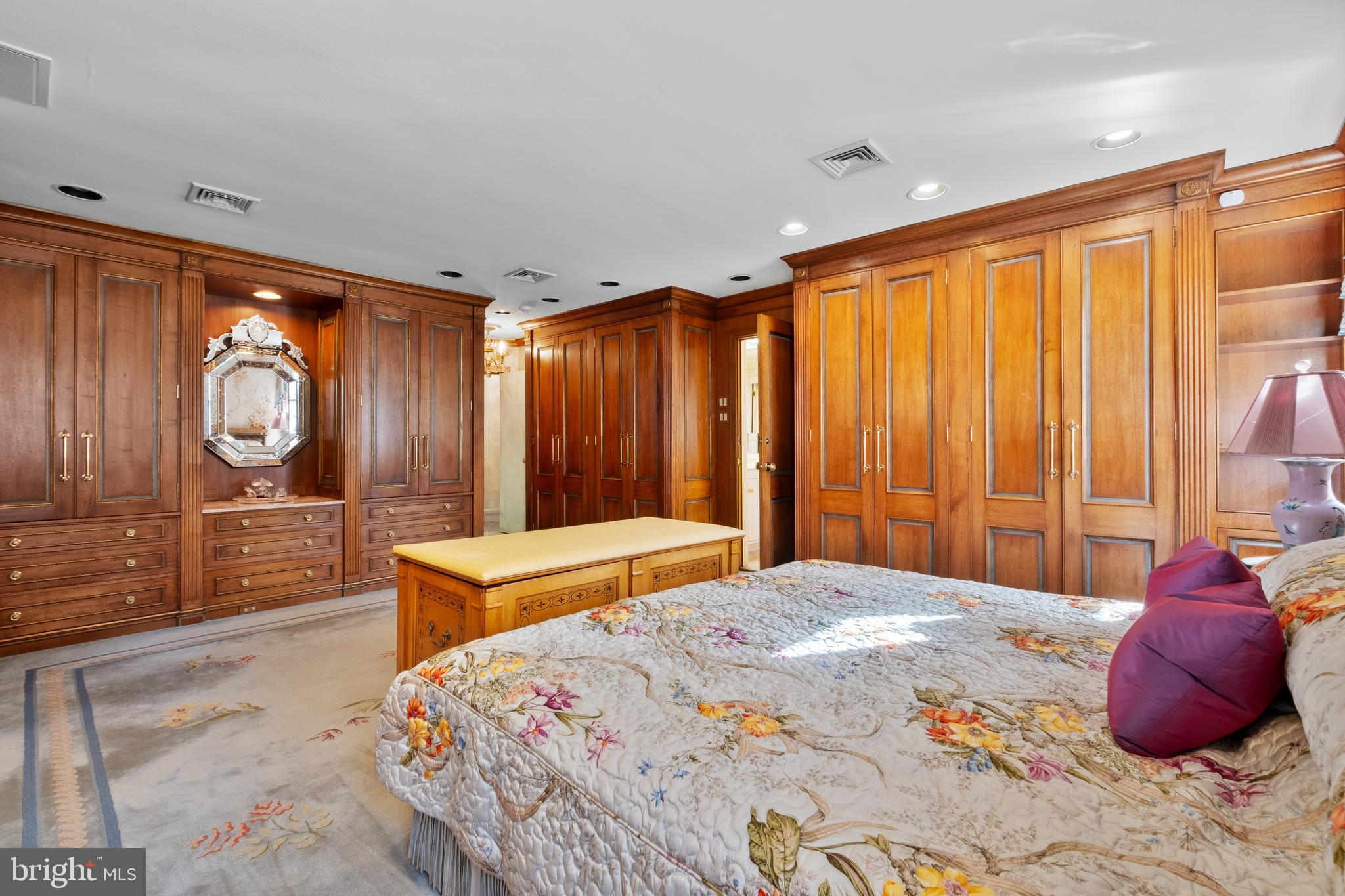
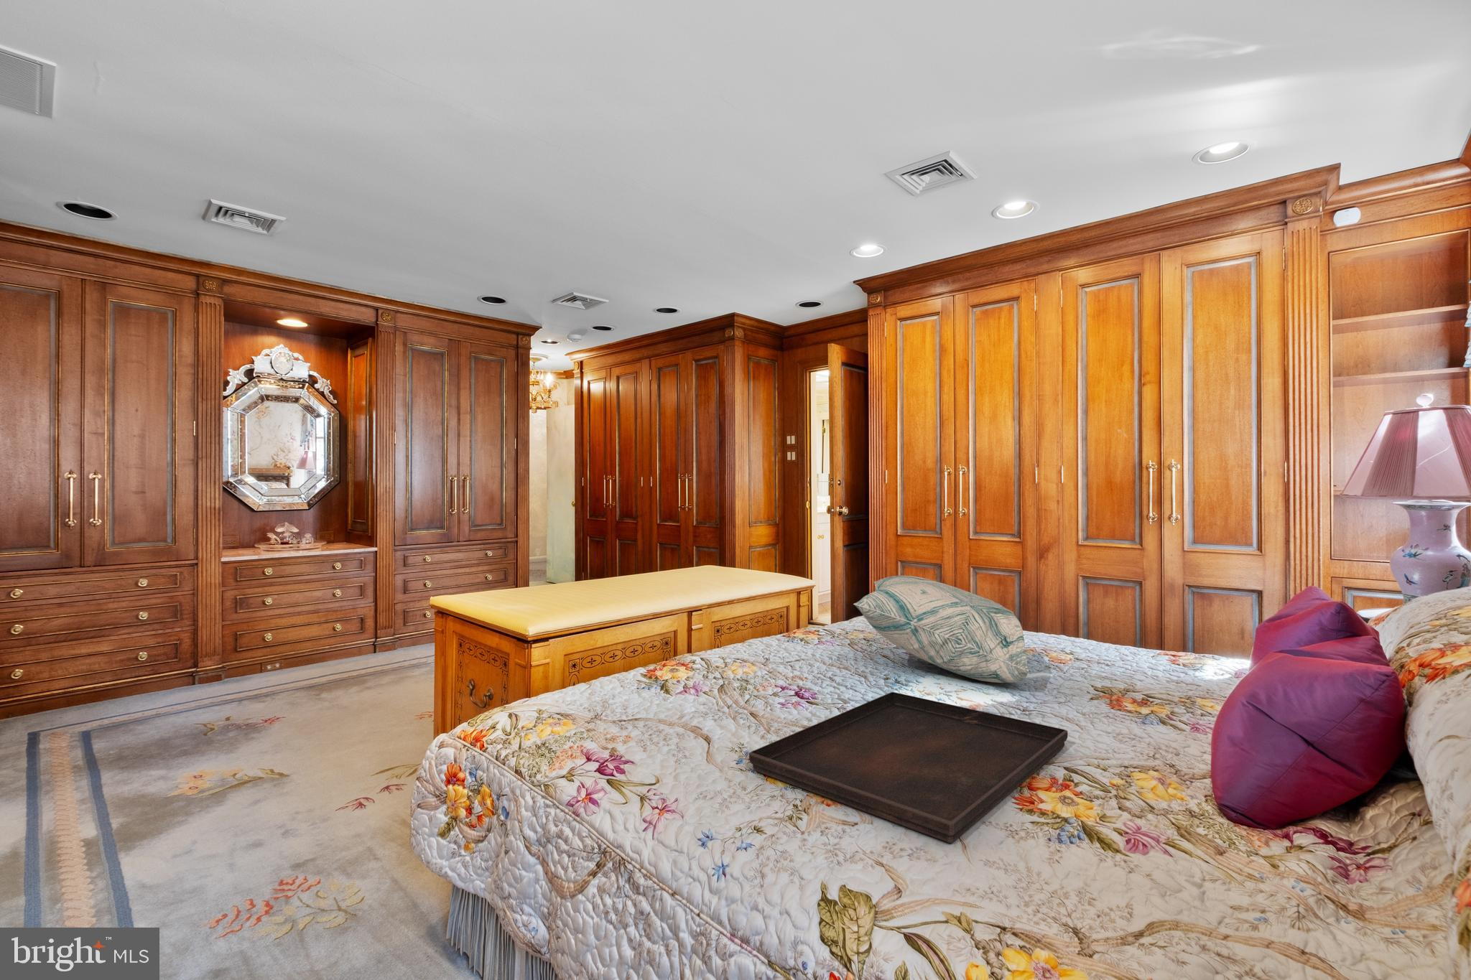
+ serving tray [748,691,1069,843]
+ decorative pillow [853,575,1029,684]
